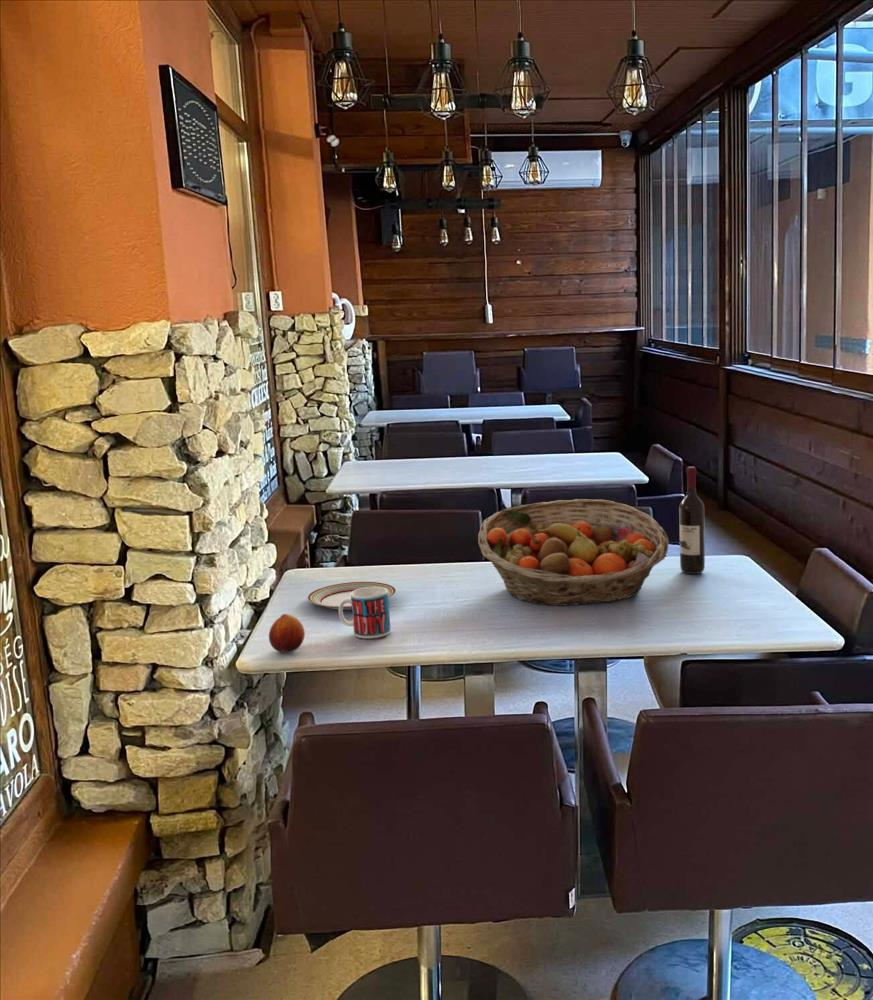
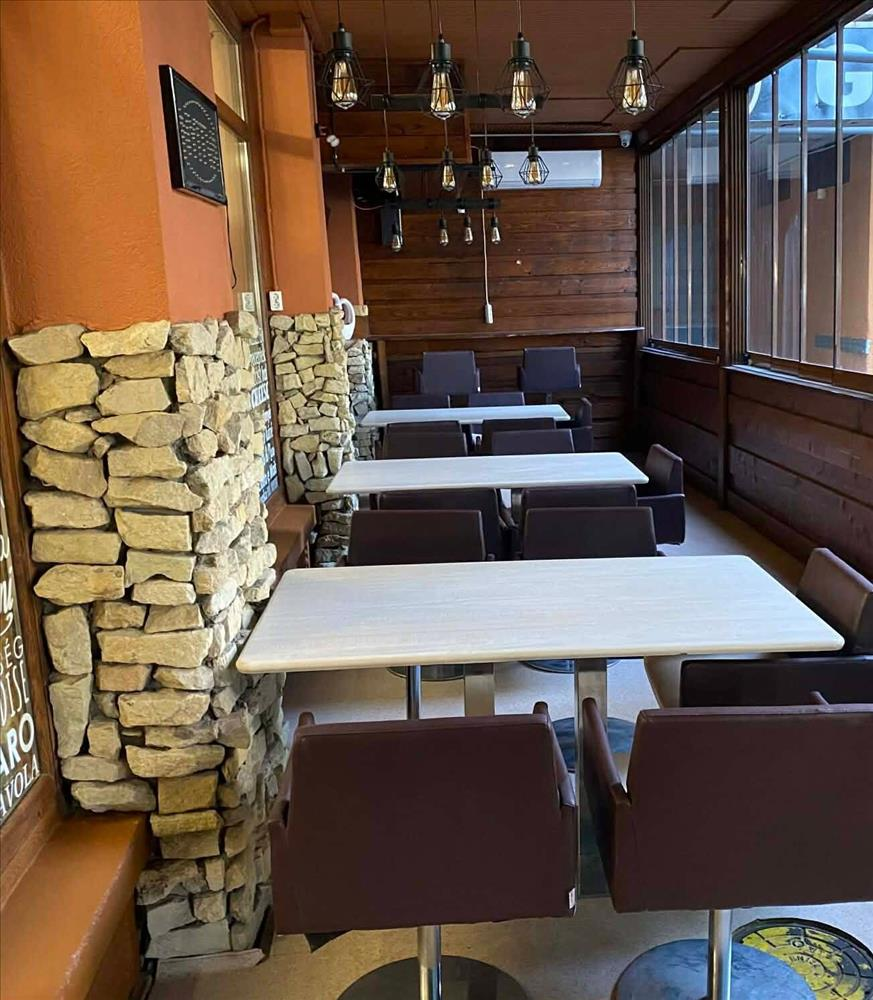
- mug [338,587,392,639]
- wine bottle [678,466,706,575]
- plate [307,581,397,611]
- fruit [268,613,306,653]
- fruit basket [477,498,670,607]
